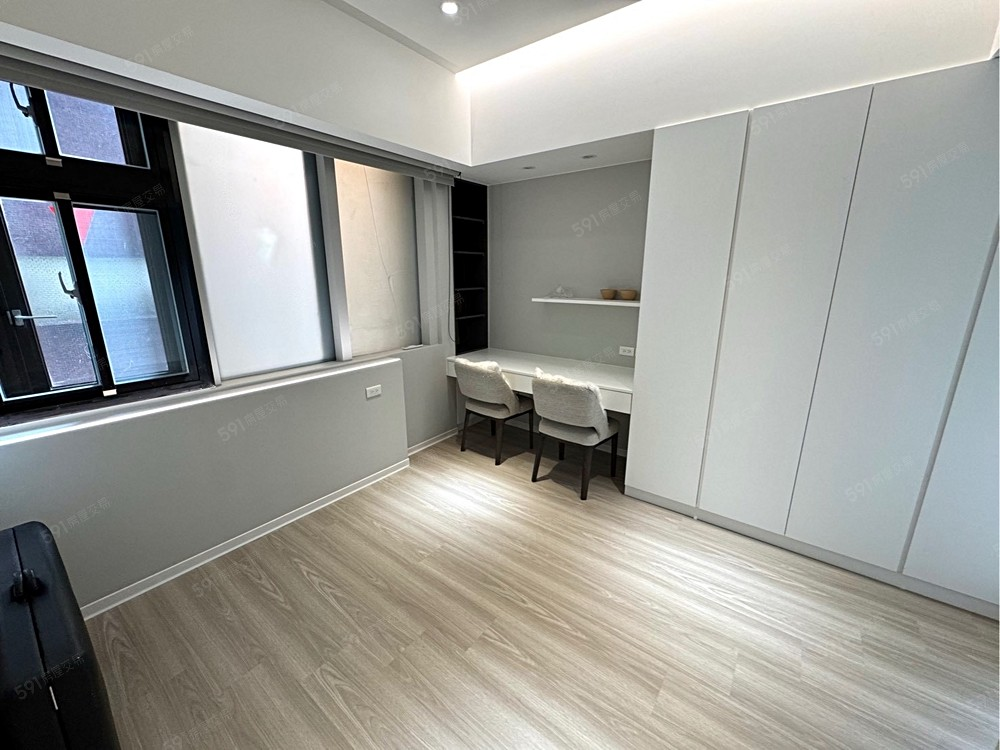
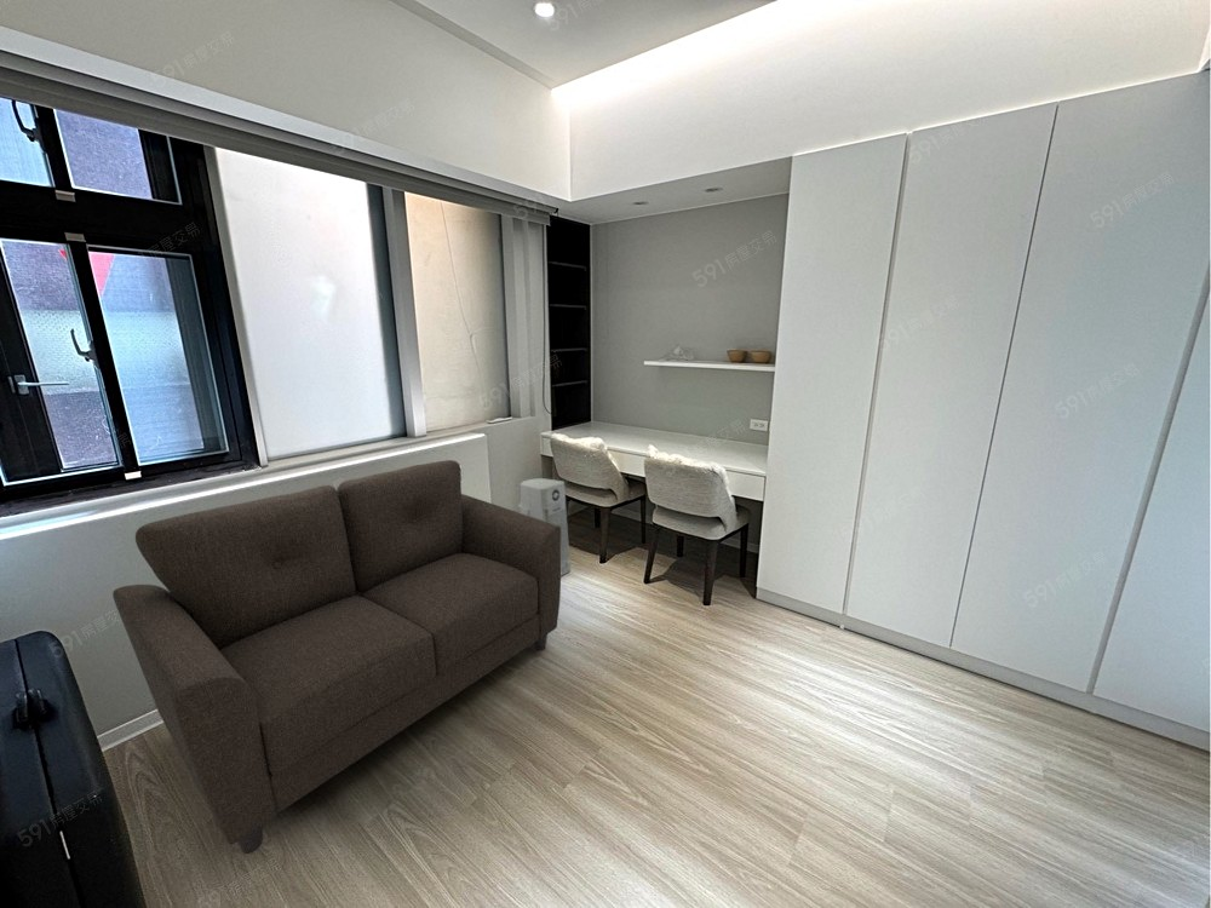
+ air purifier [517,477,572,577]
+ sofa [111,459,562,855]
